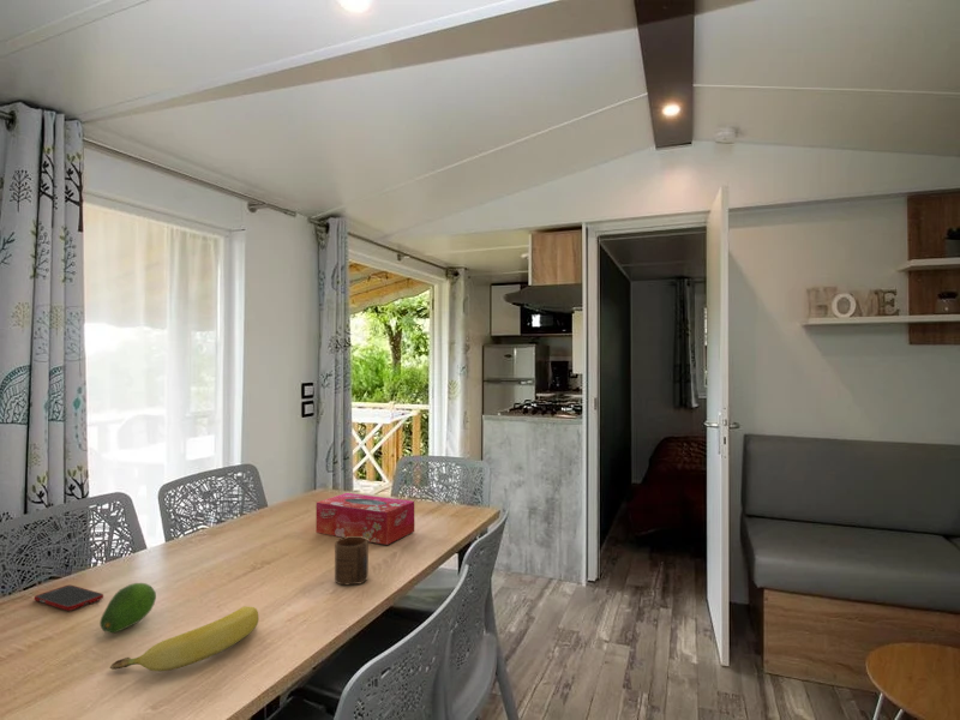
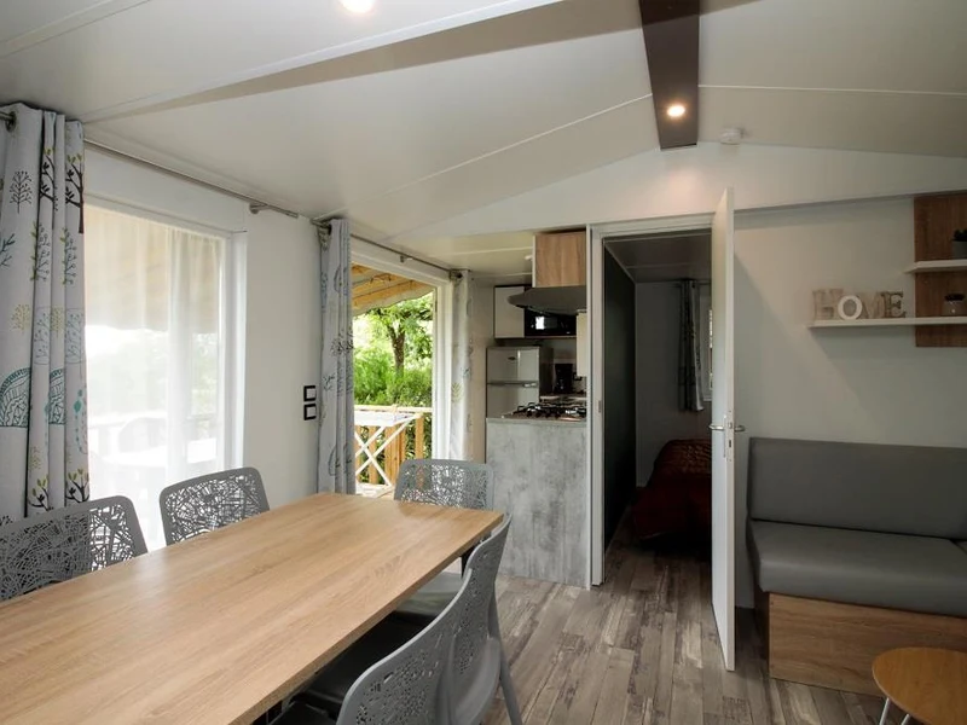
- cup [334,536,370,586]
- tissue box [314,492,415,546]
- fruit [98,582,157,634]
- banana [108,605,259,672]
- cell phone [34,584,104,612]
